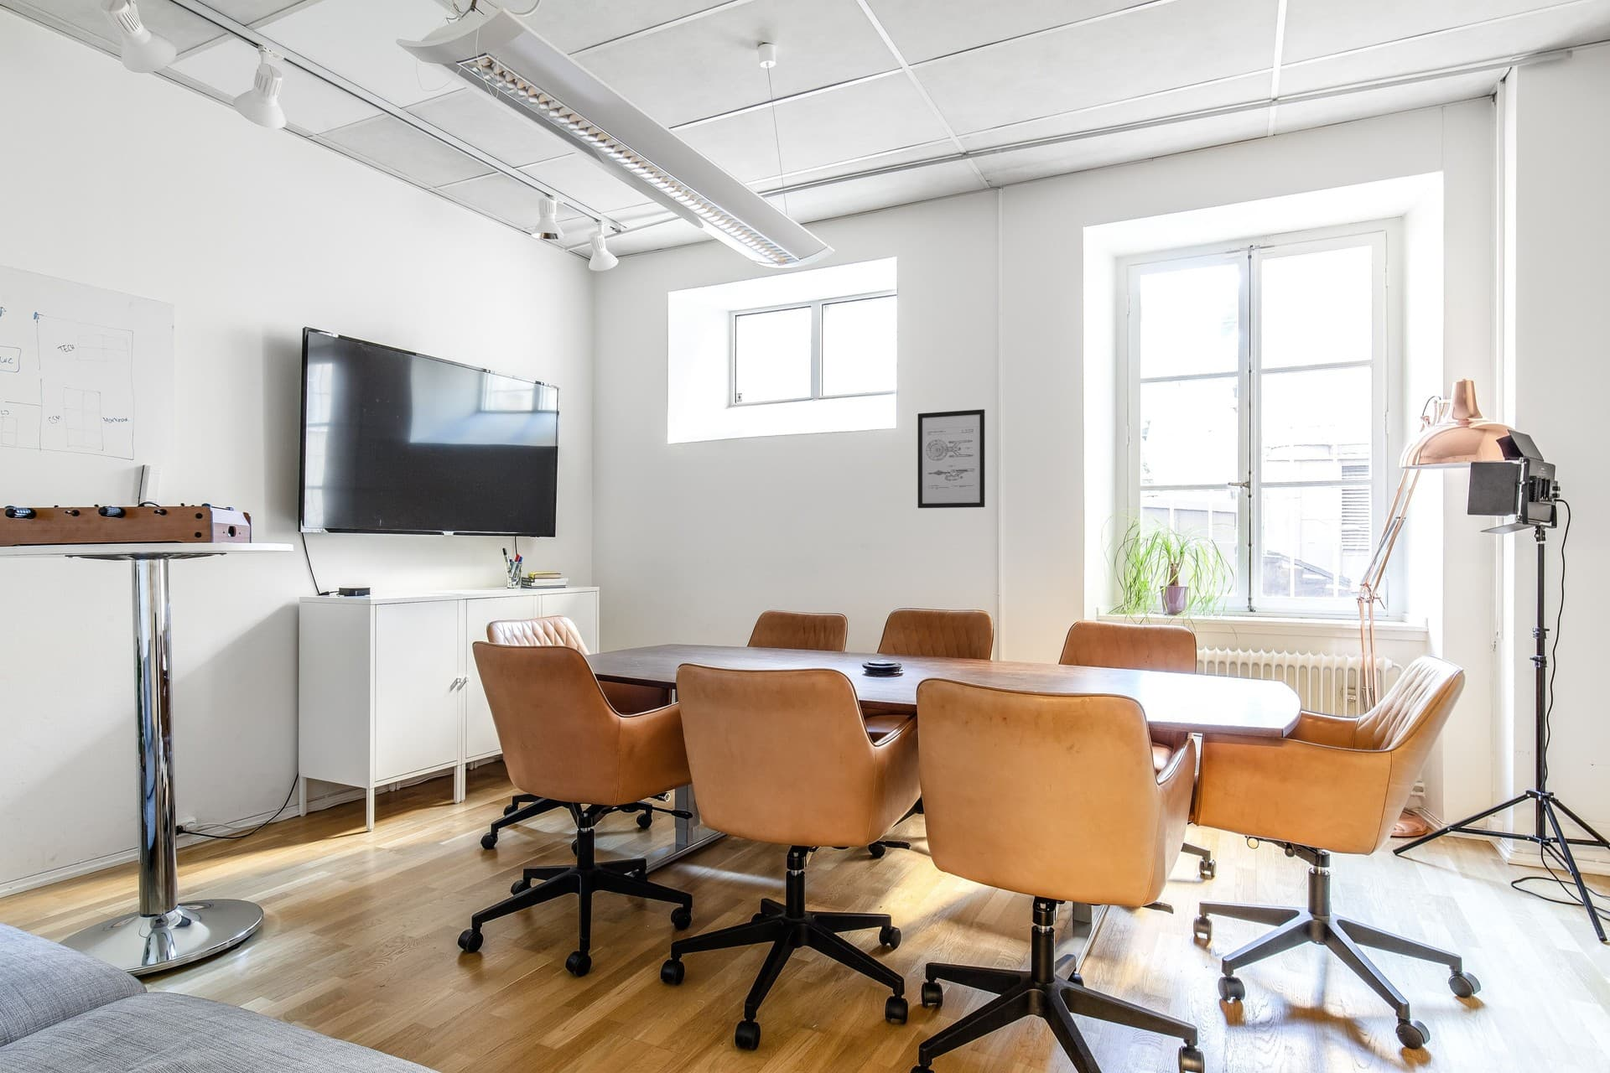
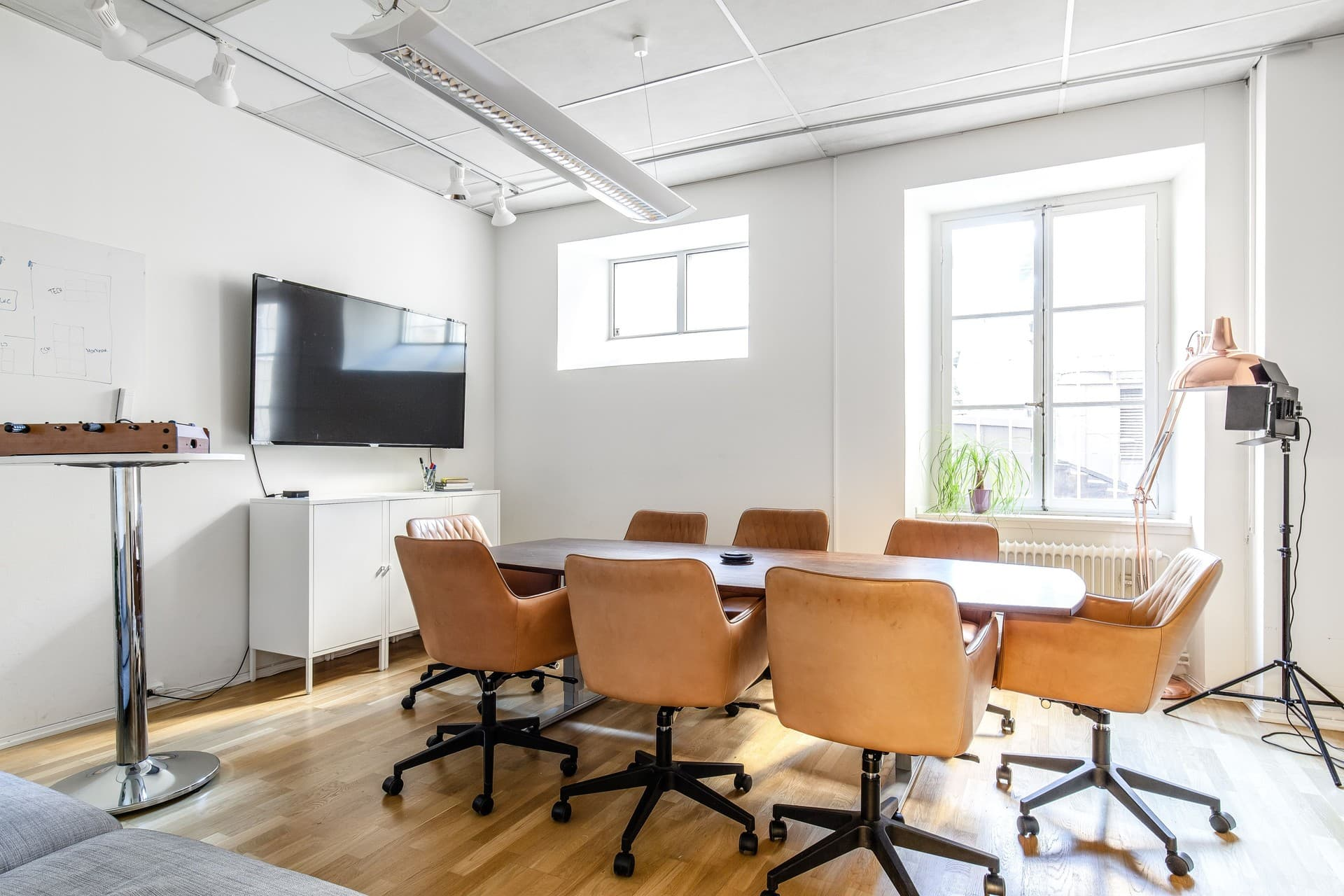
- wall art [918,408,986,509]
